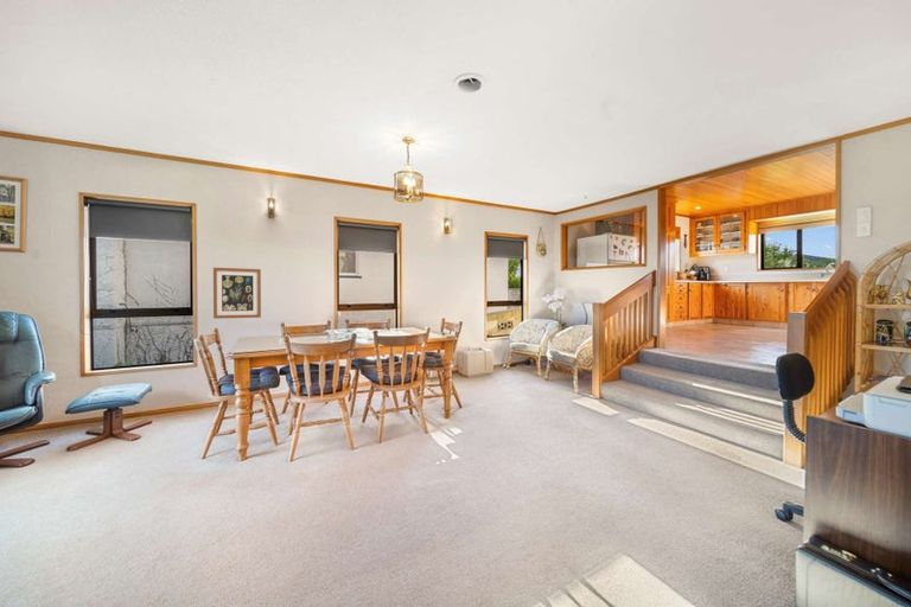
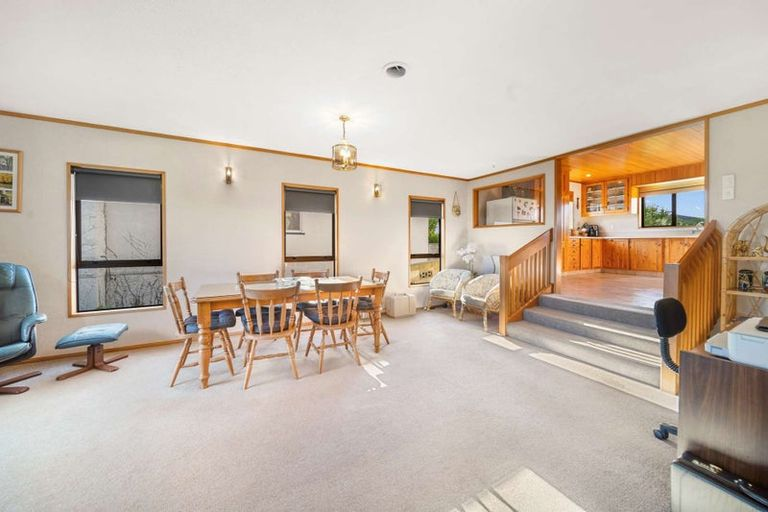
- wall art [212,267,262,320]
